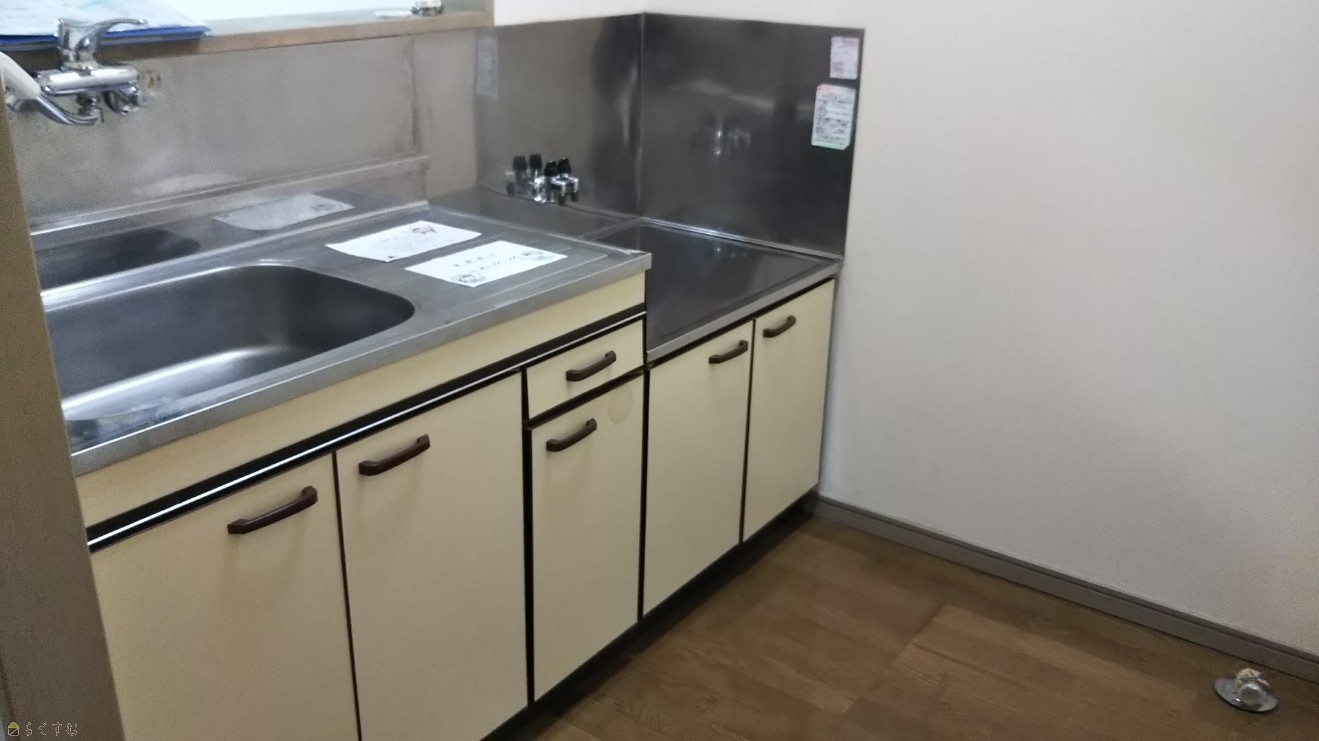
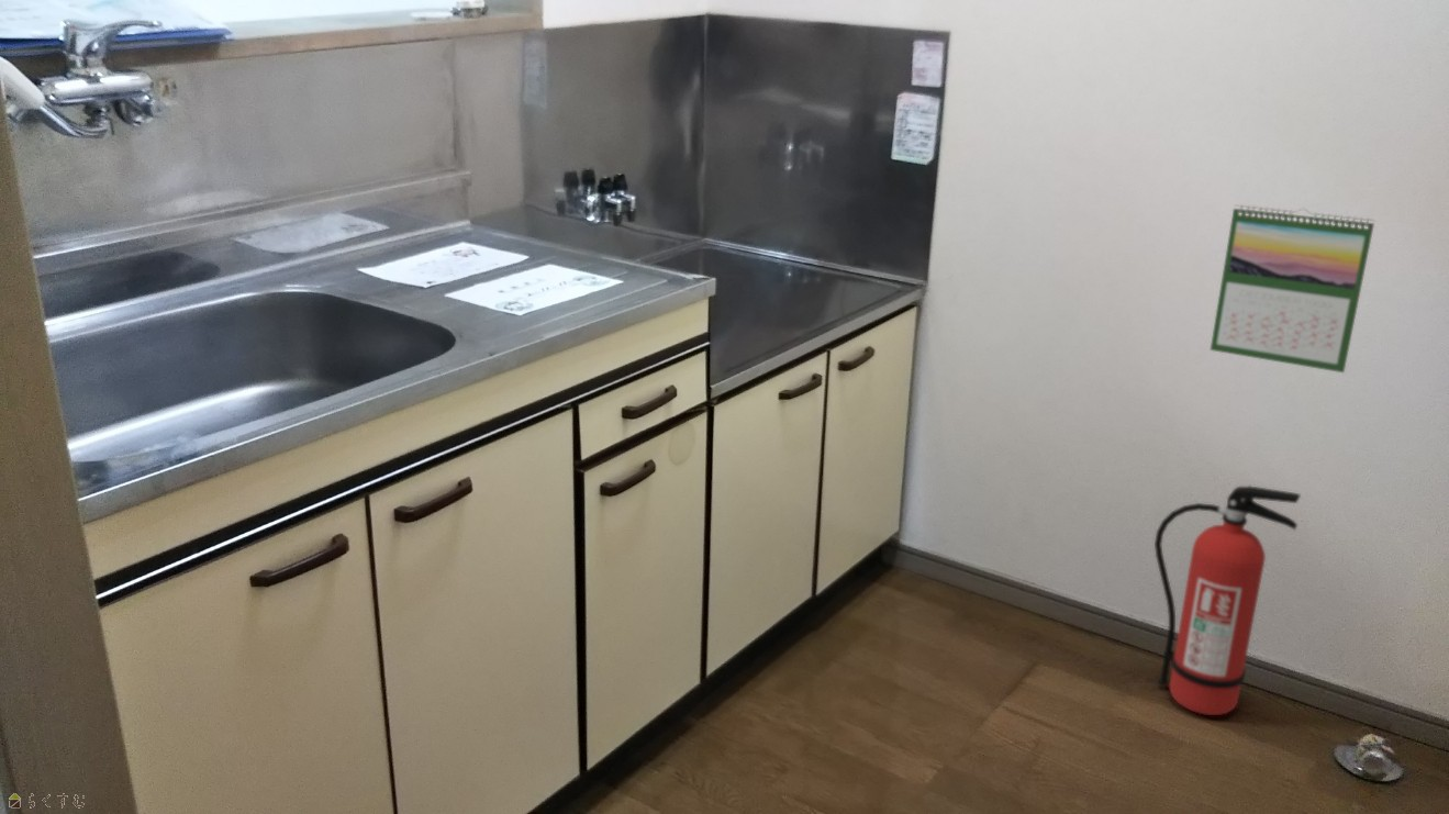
+ fire extinguisher [1153,483,1302,716]
+ calendar [1210,203,1376,373]
